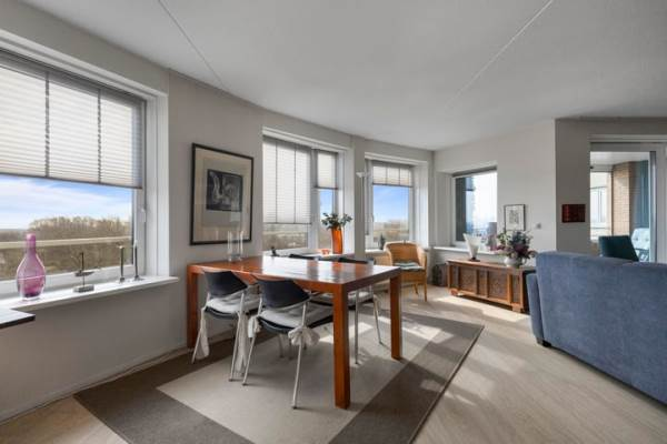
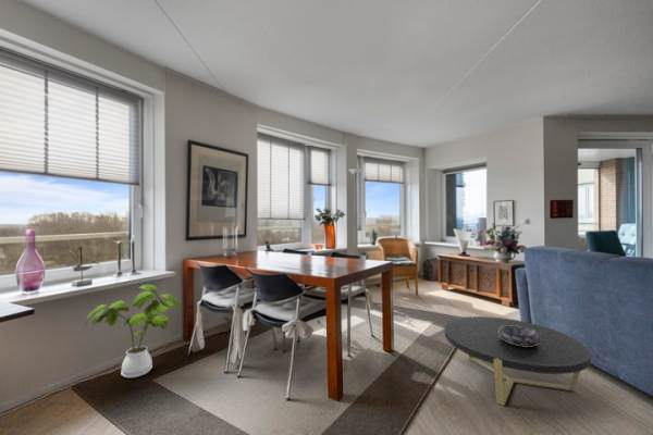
+ decorative bowl [498,325,540,347]
+ house plant [84,284,183,378]
+ coffee table [444,315,592,407]
